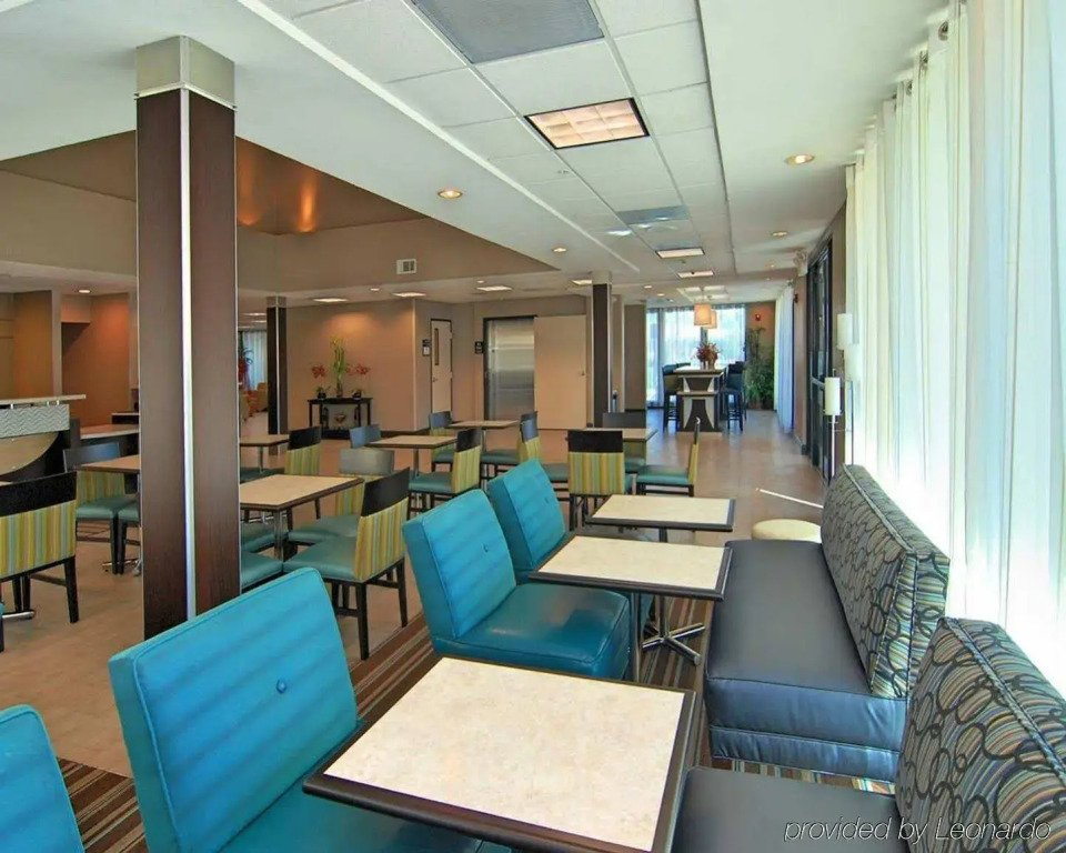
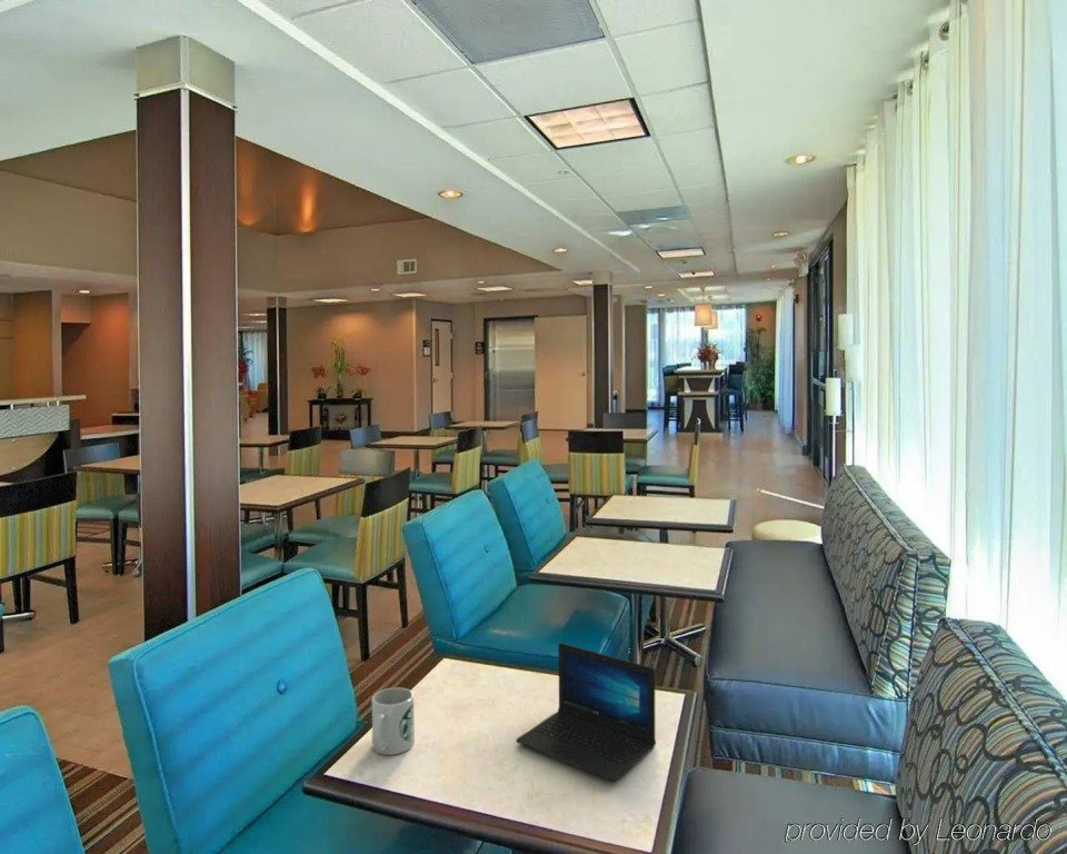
+ laptop [515,642,657,783]
+ mug [371,686,416,756]
